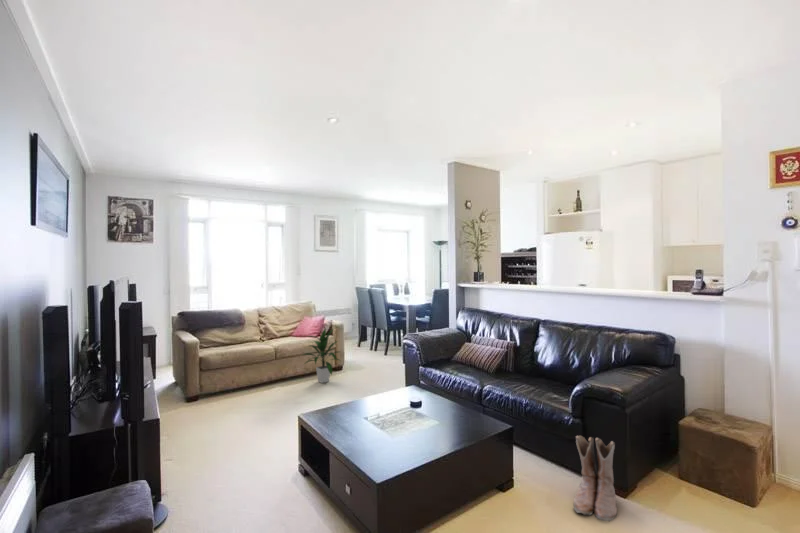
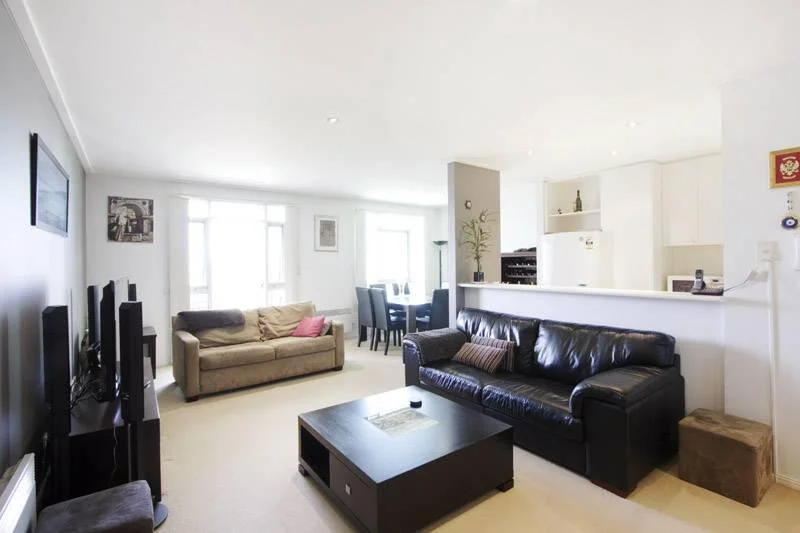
- boots [572,434,618,522]
- indoor plant [299,326,342,384]
